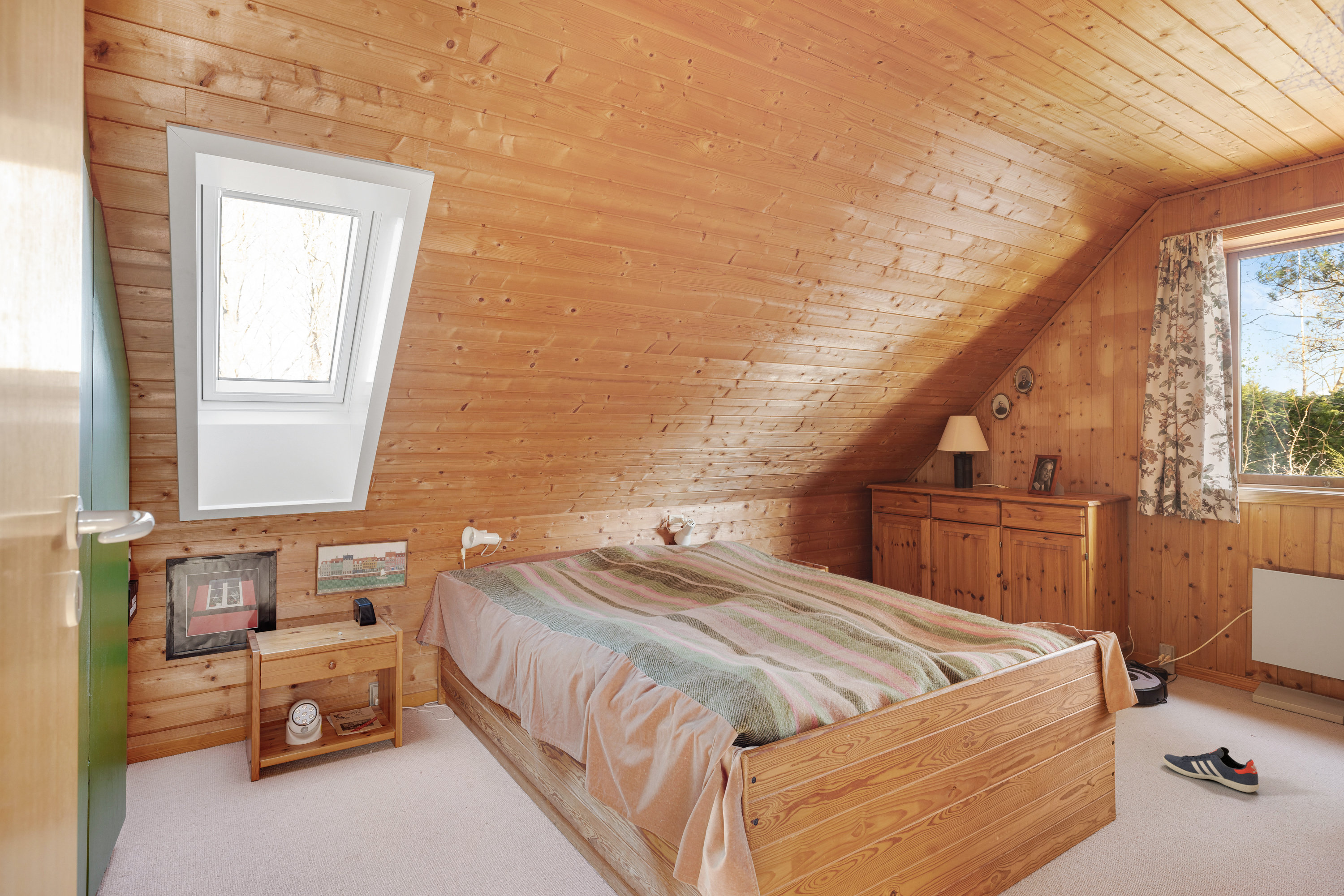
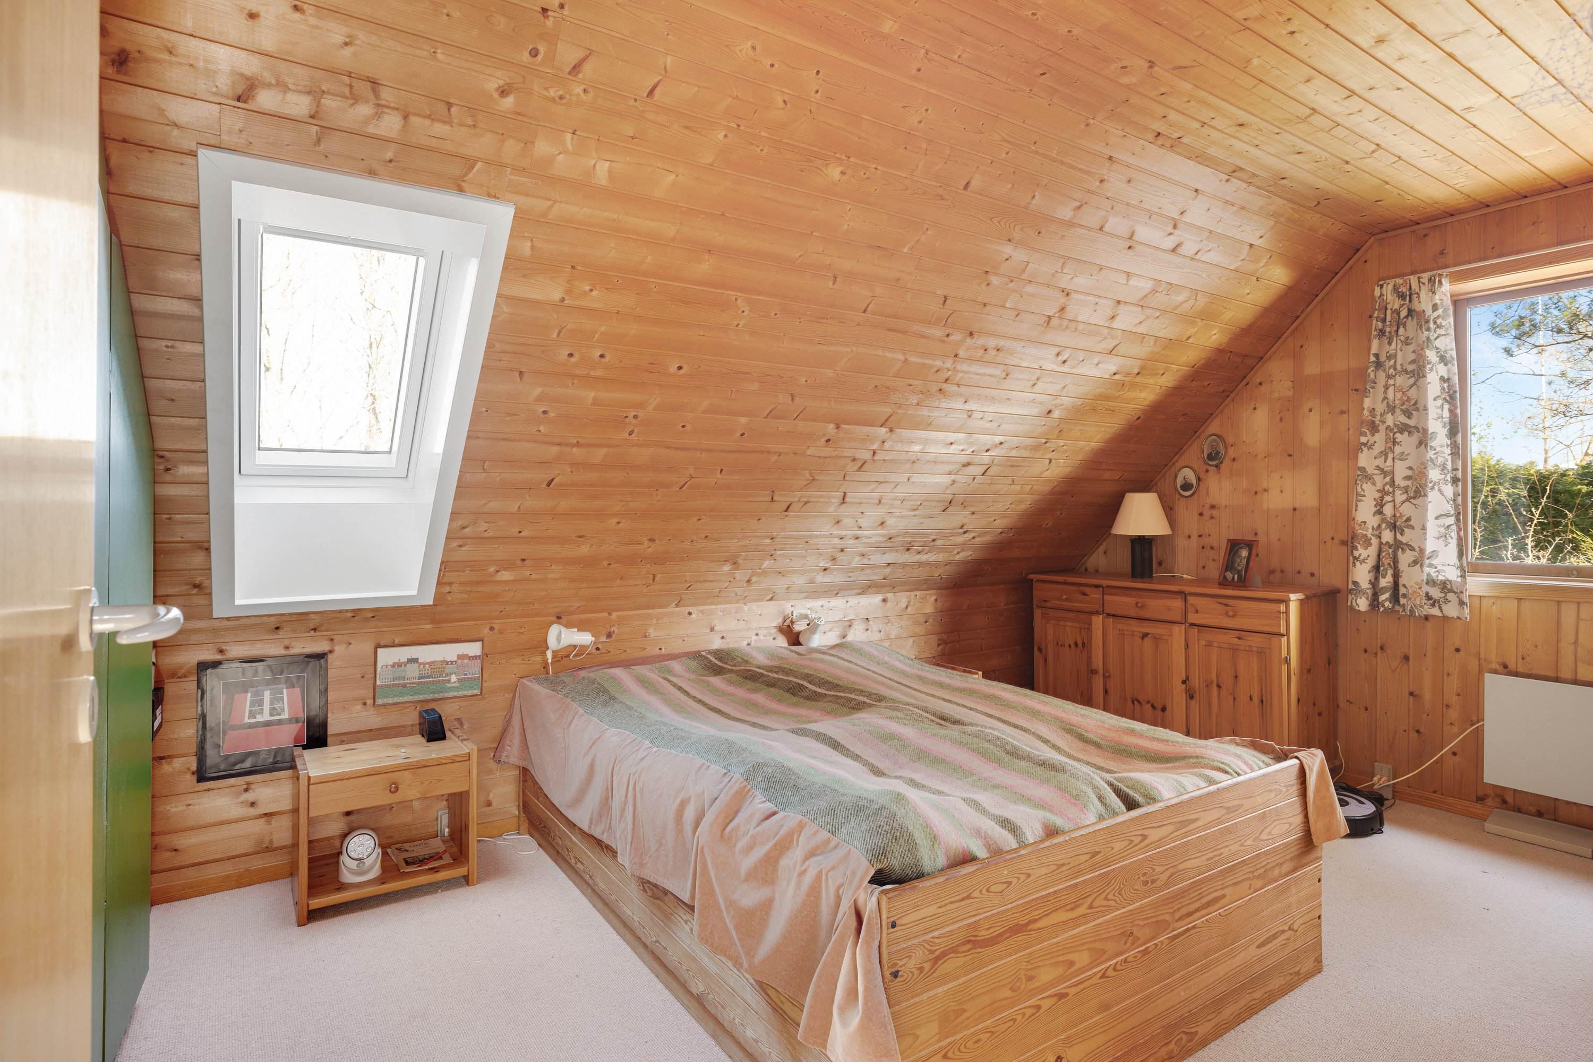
- sneaker [1163,747,1260,793]
